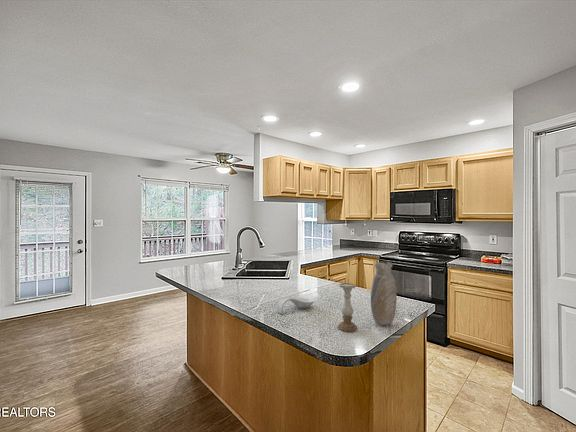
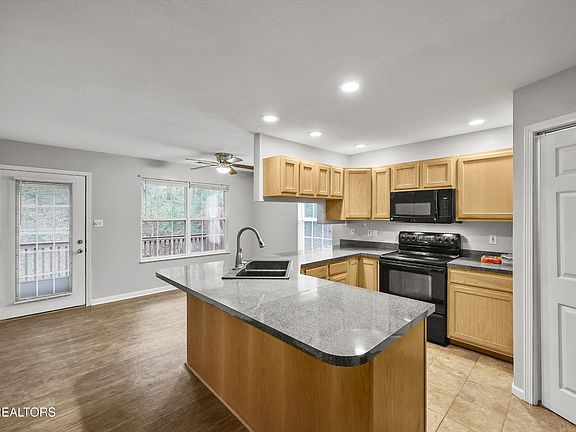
- candle holder [337,282,358,332]
- spoon rest [275,296,314,315]
- vase [370,261,398,326]
